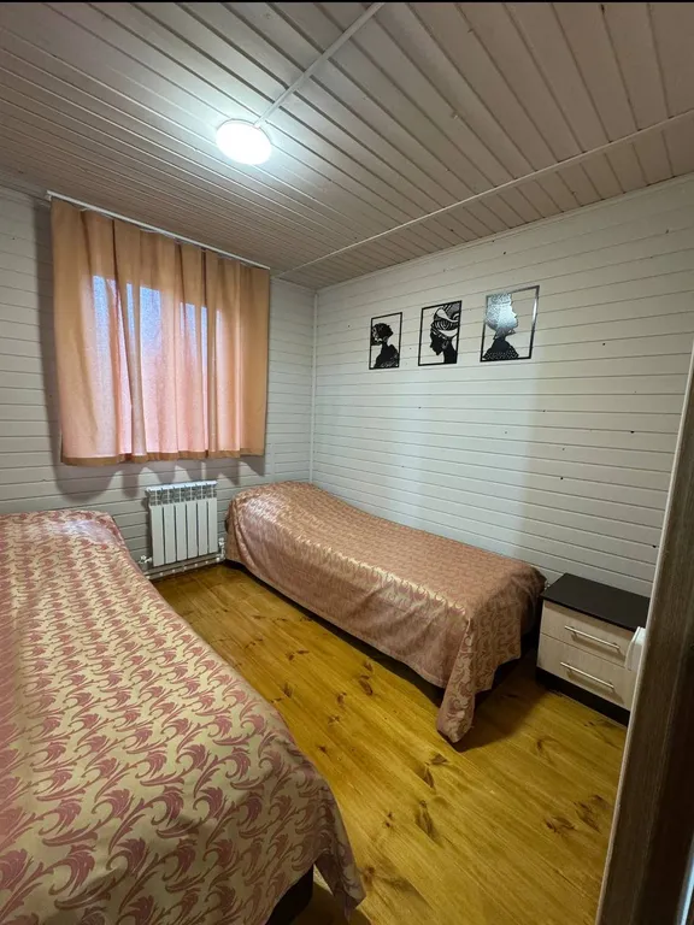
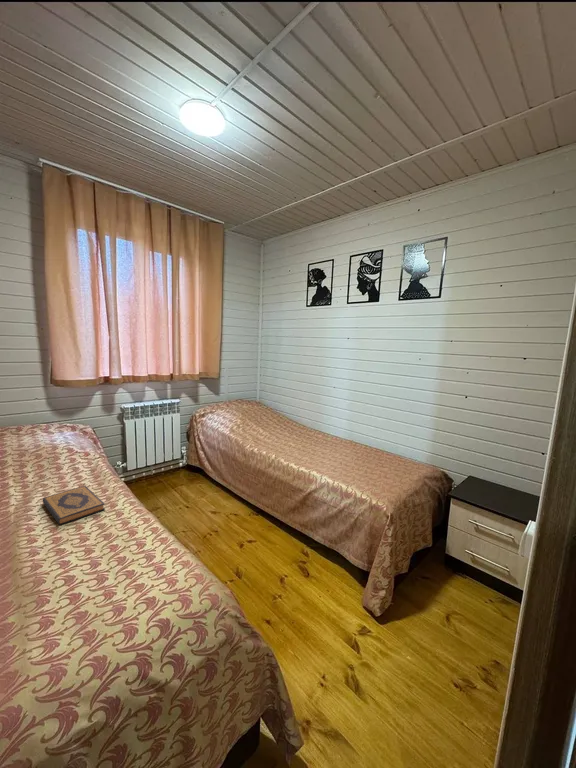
+ hardback book [42,485,106,526]
